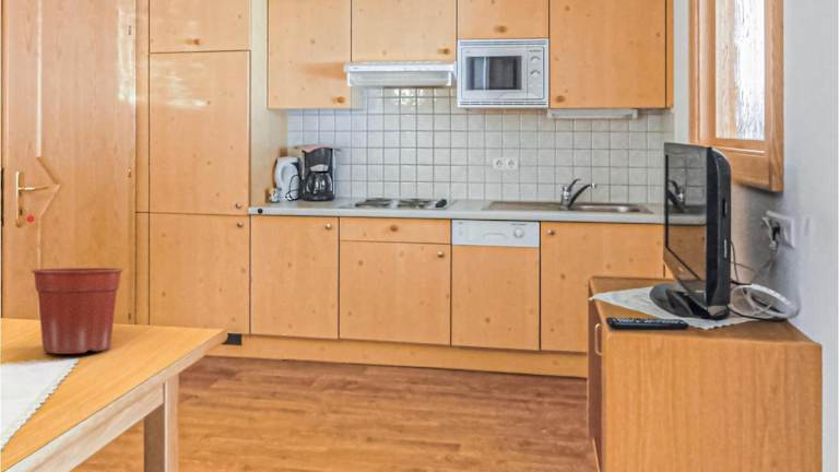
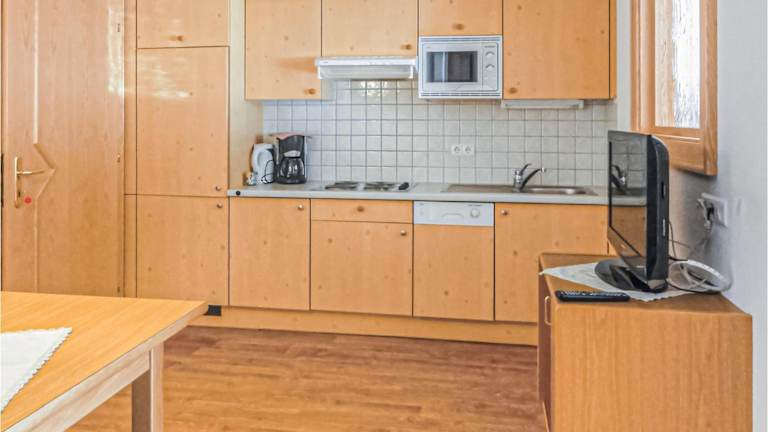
- flower pot [31,267,125,355]
